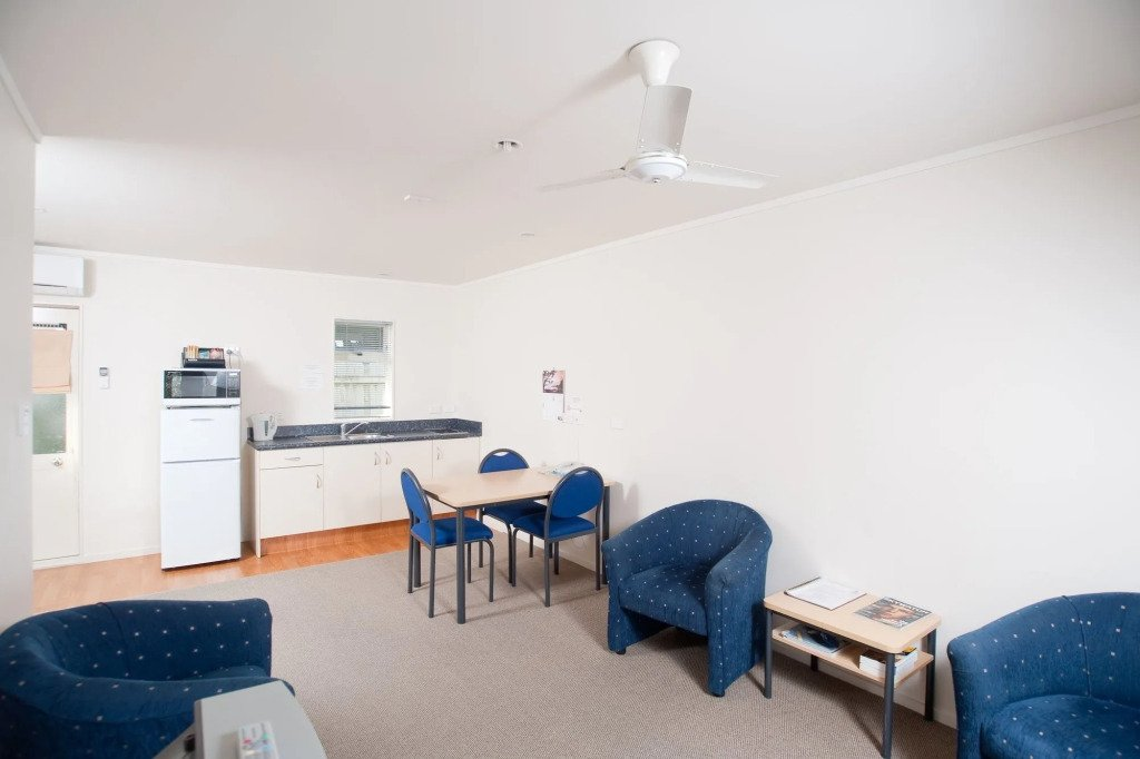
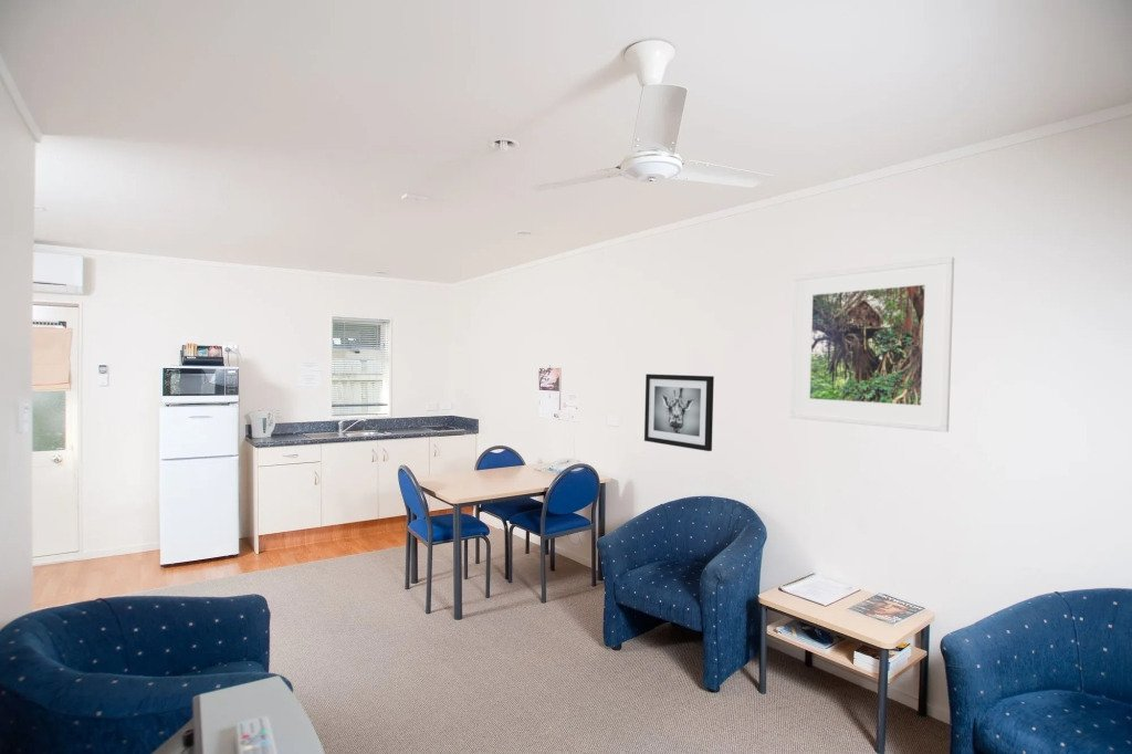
+ wall art [643,373,715,452]
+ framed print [789,256,955,433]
